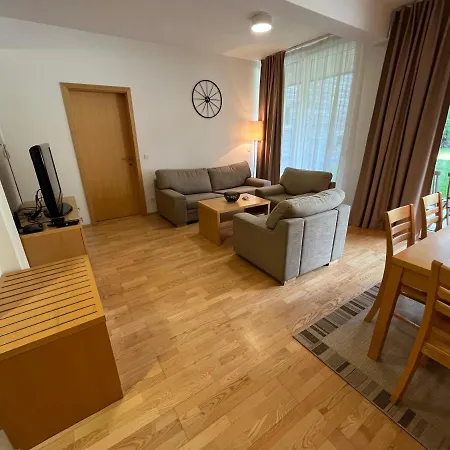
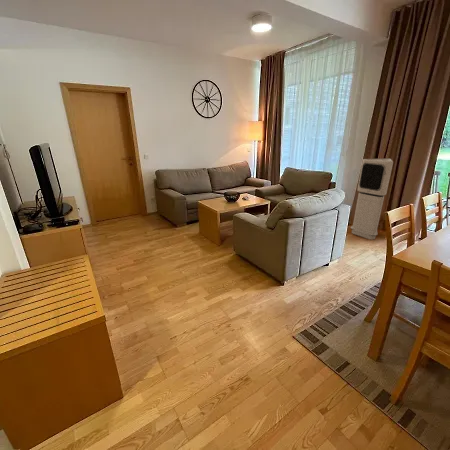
+ air purifier [350,157,394,240]
